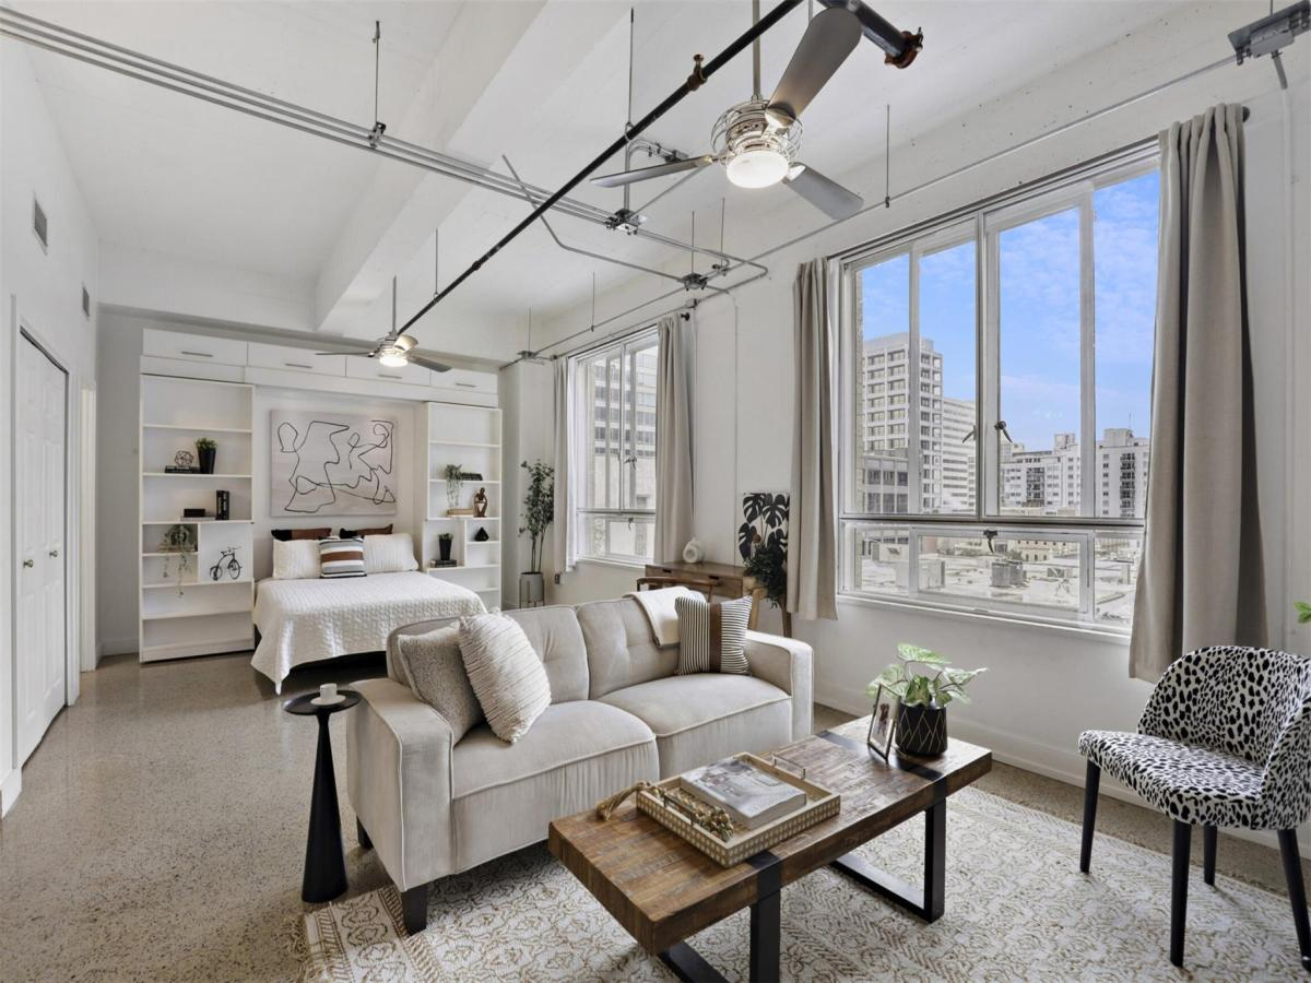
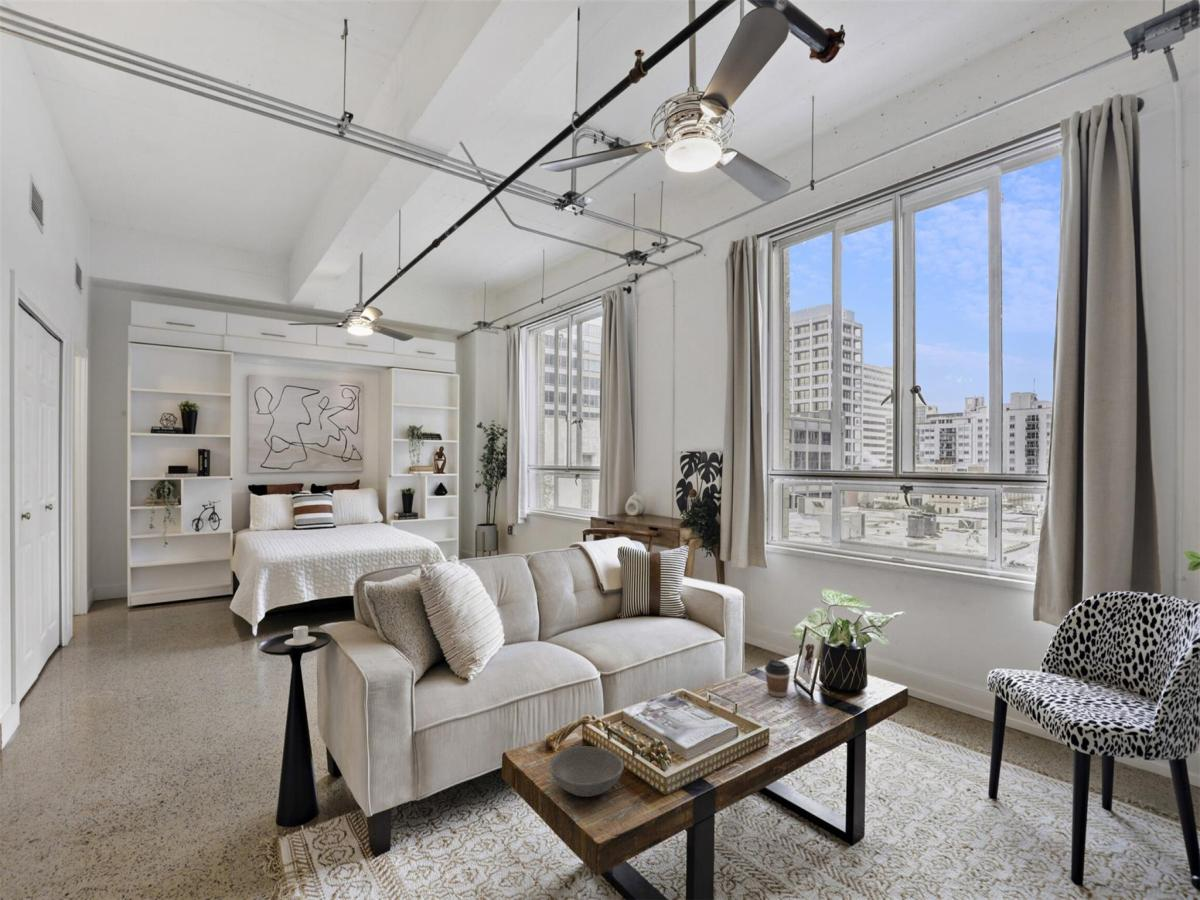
+ coffee cup [764,658,791,698]
+ soup bowl [548,745,625,798]
